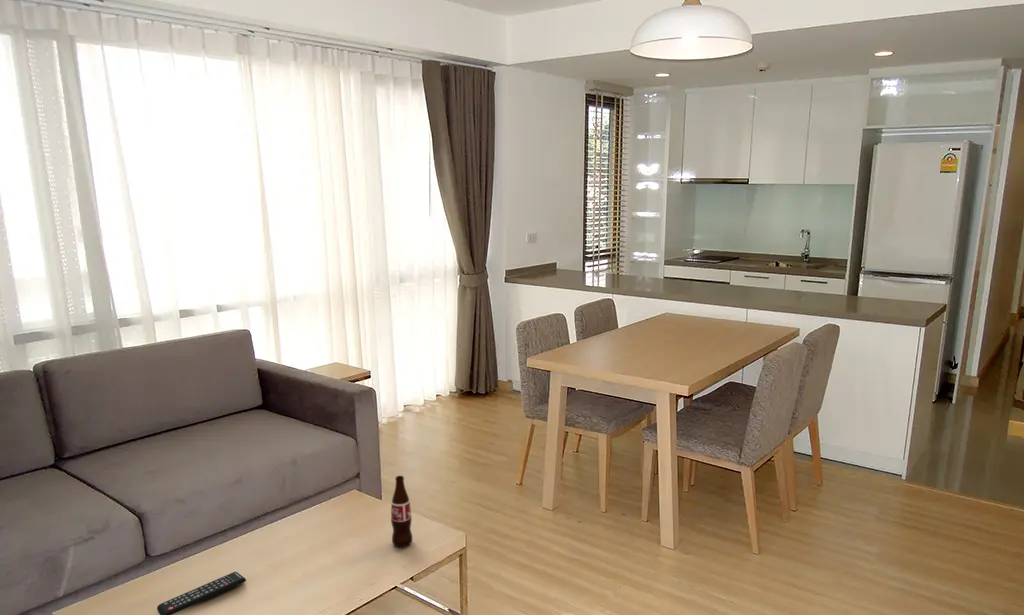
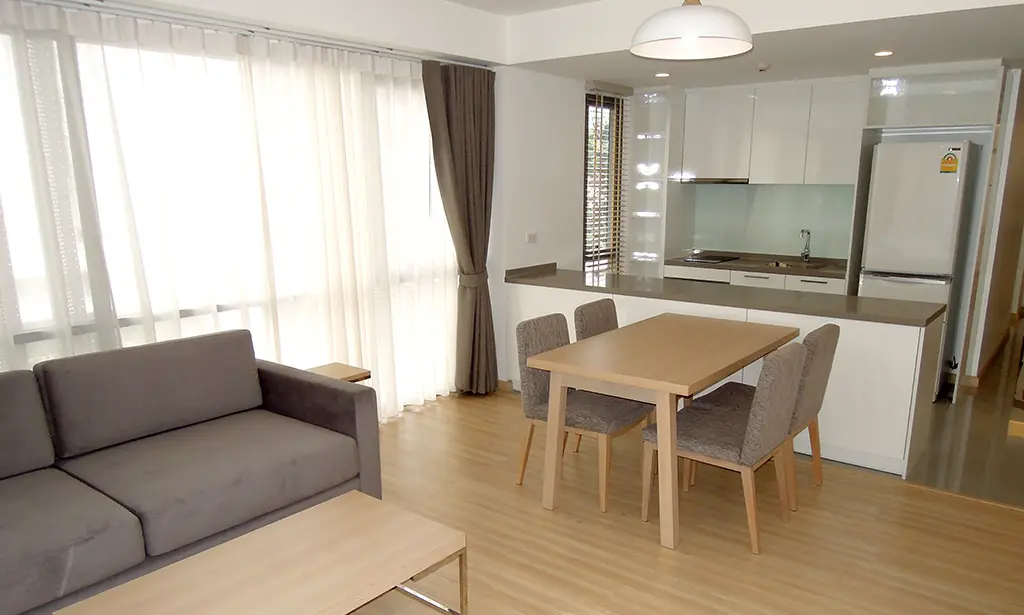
- bottle [390,475,414,548]
- remote control [156,571,247,615]
